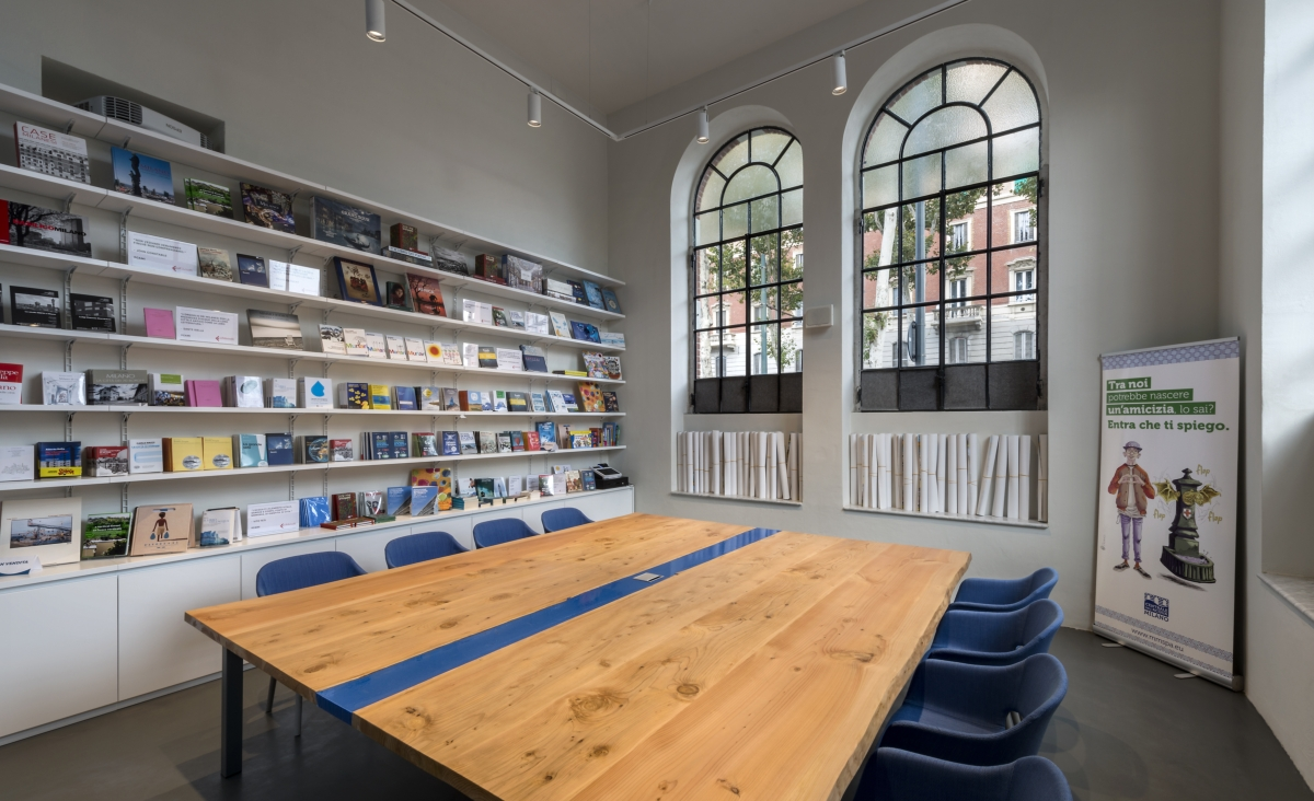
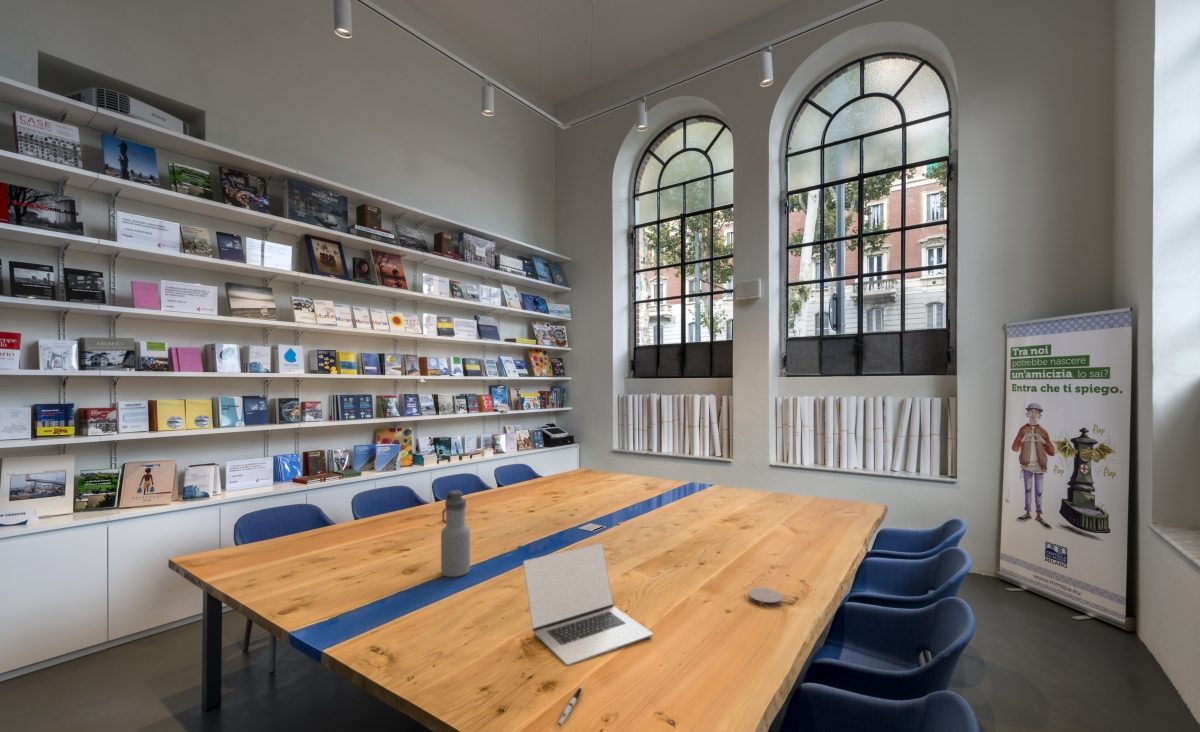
+ coaster [748,587,784,608]
+ pen [557,684,584,727]
+ laptop [522,542,654,667]
+ water bottle [440,489,471,578]
